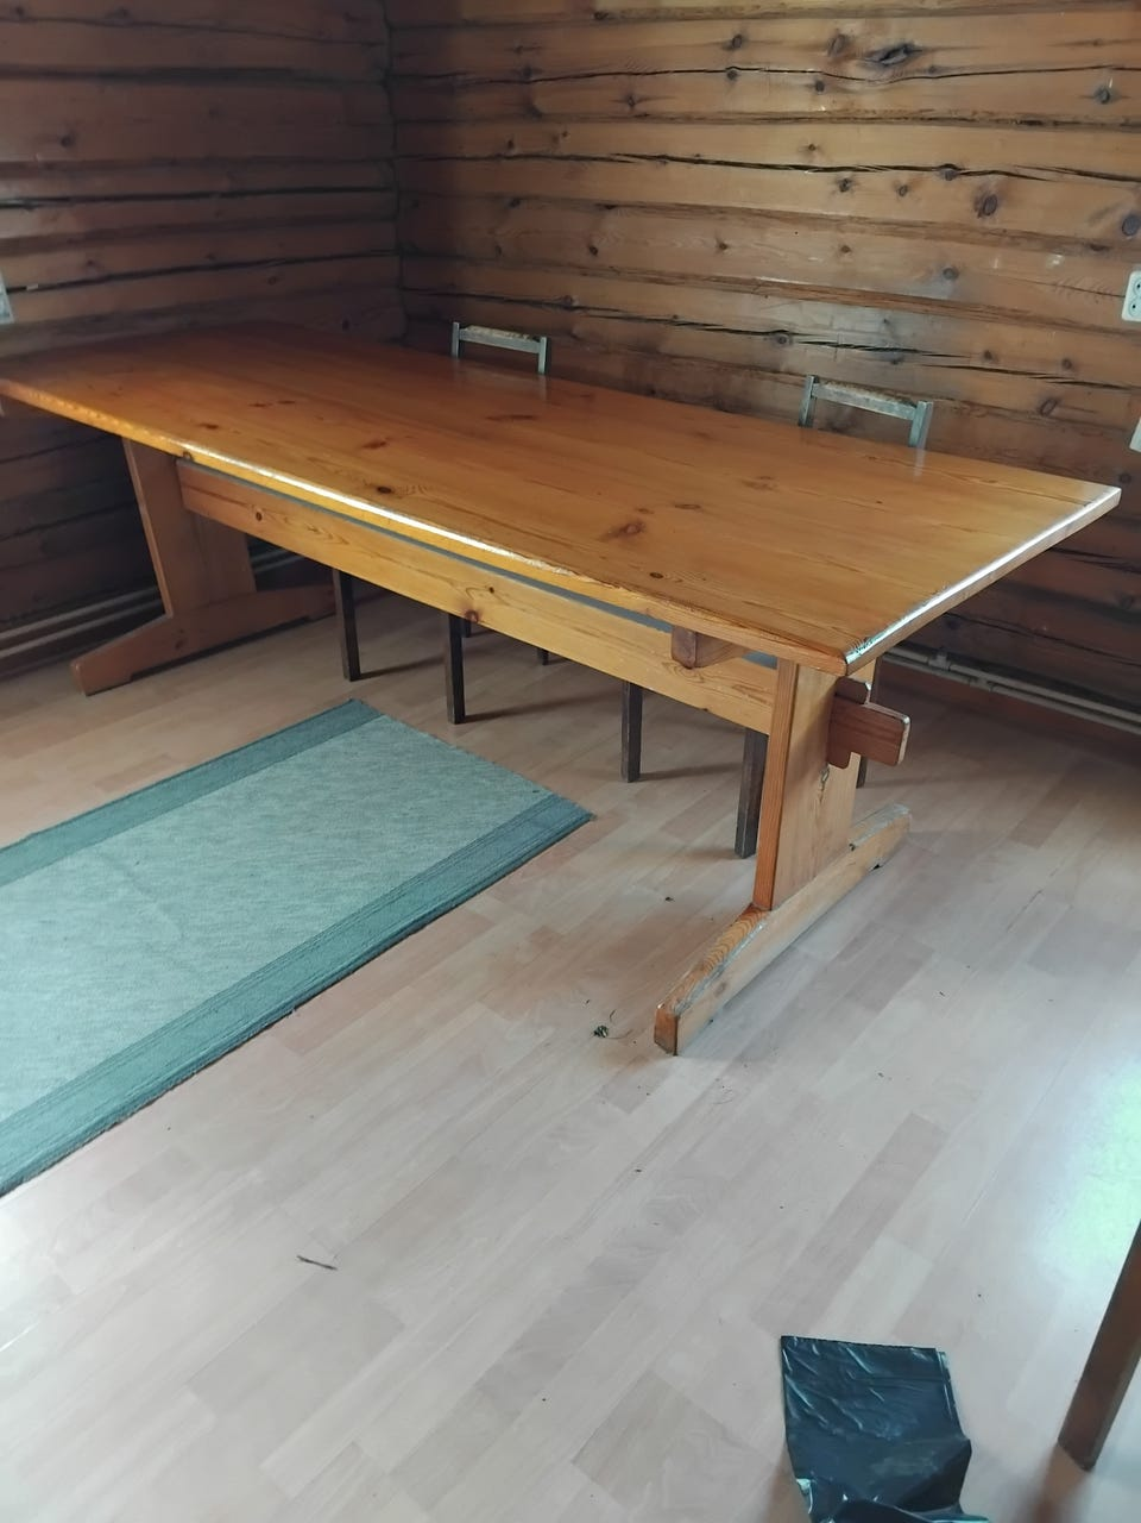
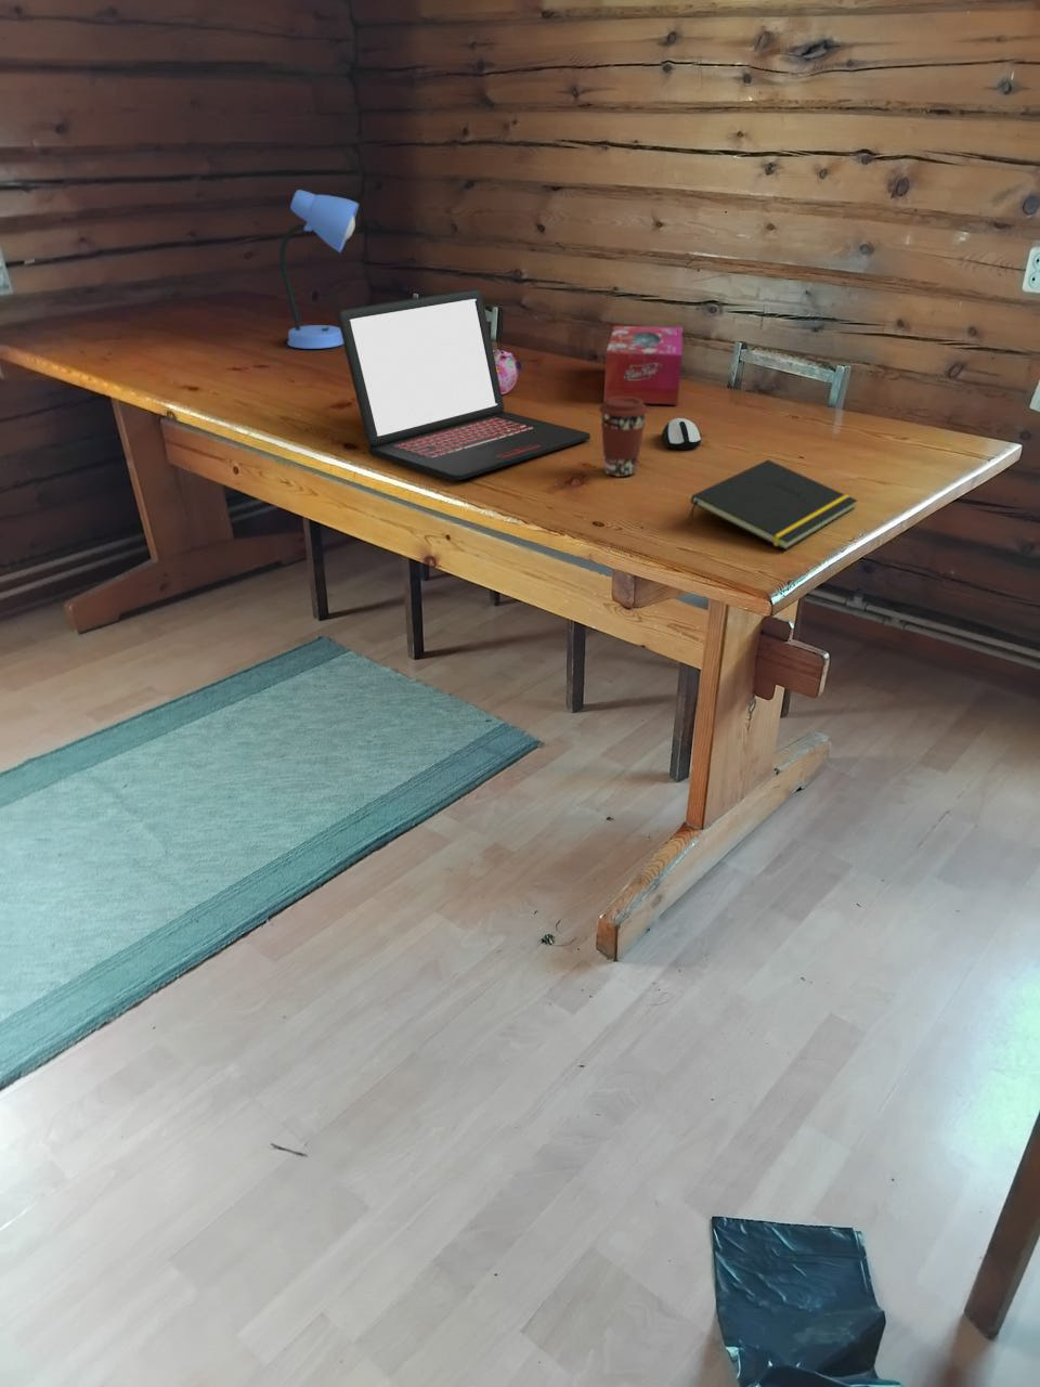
+ desk lamp [279,189,359,349]
+ laptop [335,288,591,483]
+ pencil case [493,348,524,395]
+ coffee cup [598,396,650,478]
+ computer mouse [661,417,702,450]
+ notepad [687,459,858,550]
+ tissue box [603,325,683,405]
